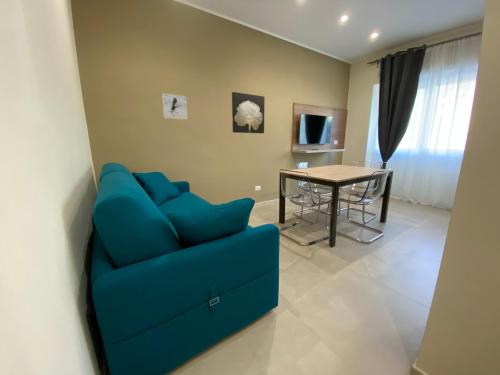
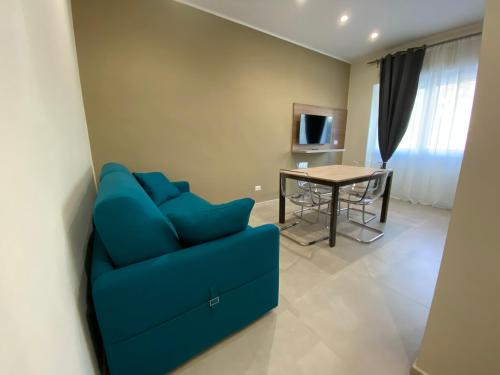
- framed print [161,93,188,120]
- wall art [231,91,266,134]
